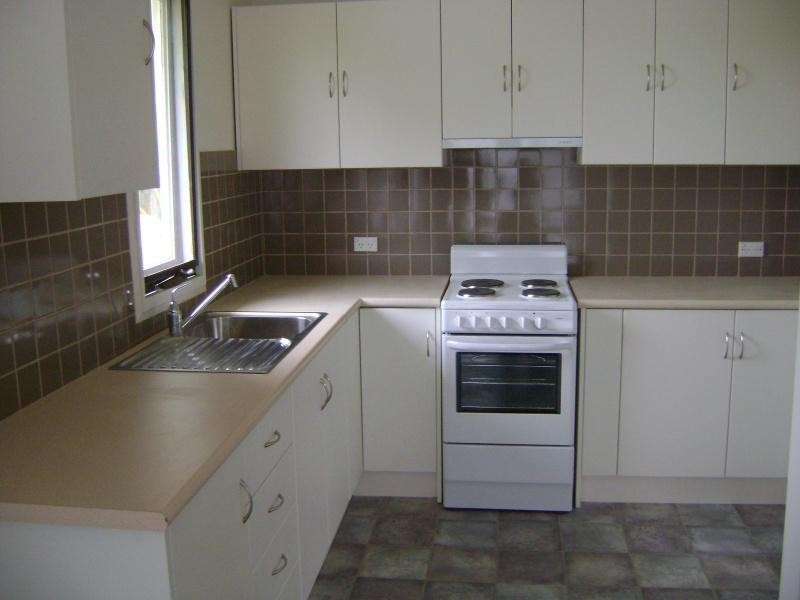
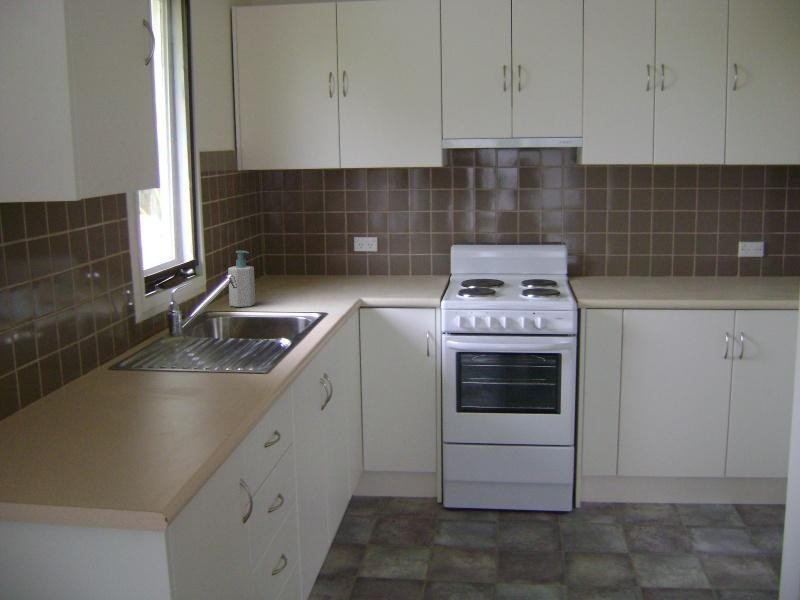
+ soap bottle [227,250,256,308]
